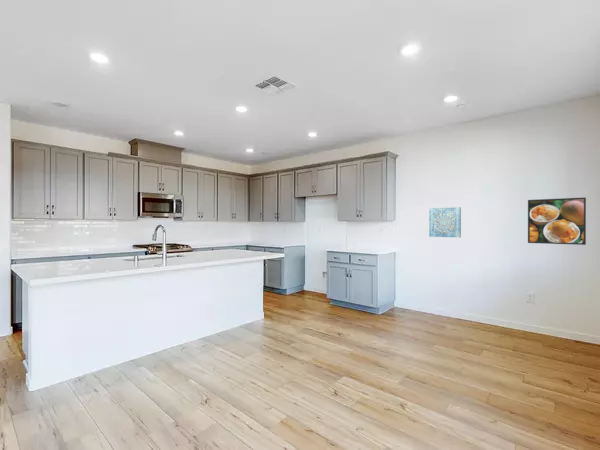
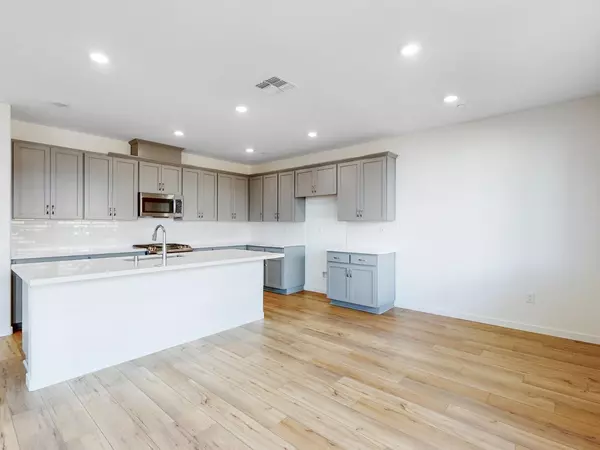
- wall art [428,206,462,238]
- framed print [527,197,587,246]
